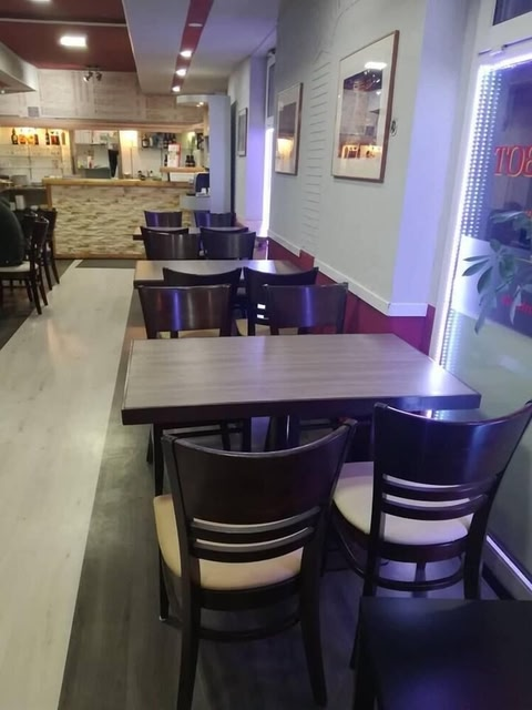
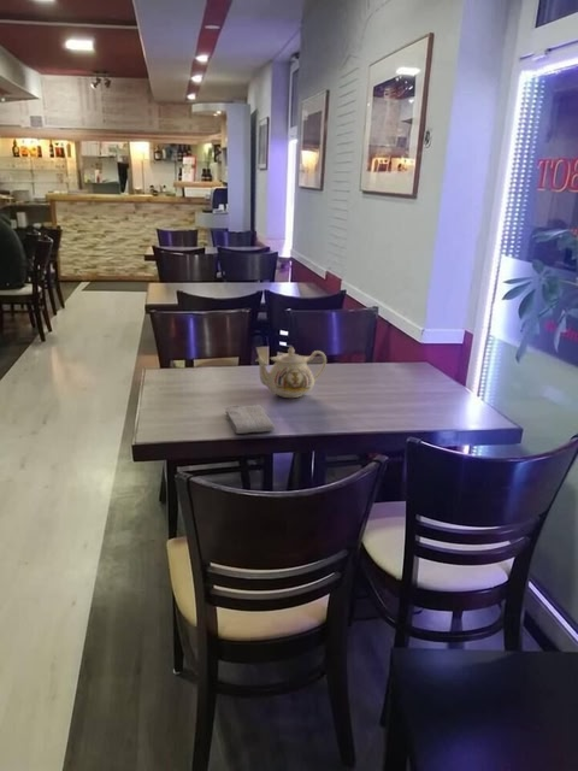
+ teapot [254,345,328,399]
+ washcloth [225,404,276,435]
